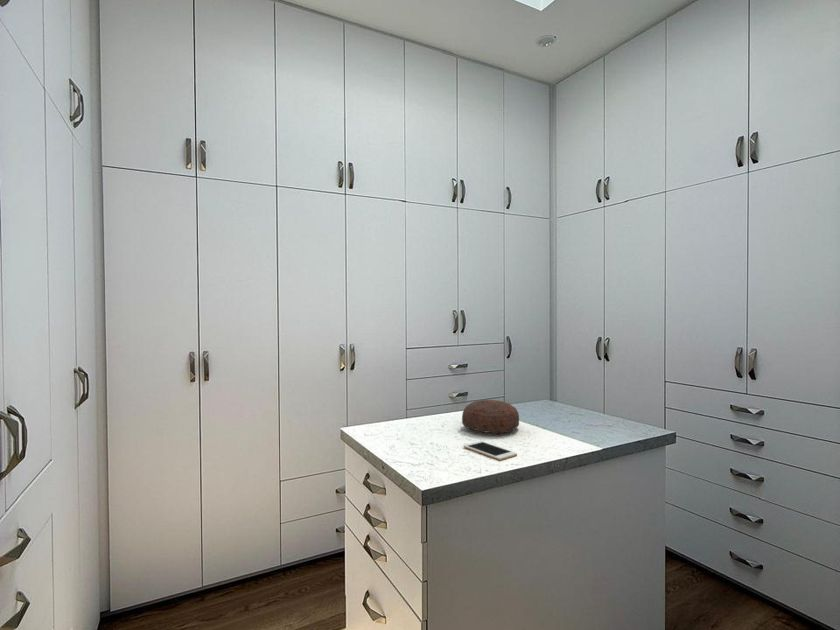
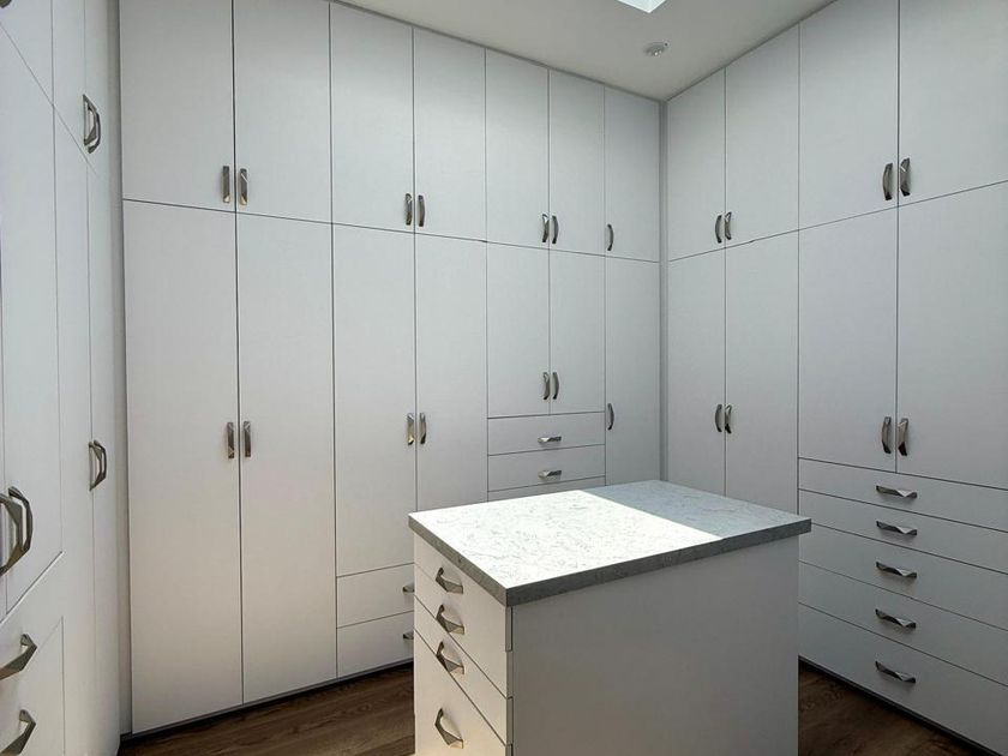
- cell phone [462,440,518,461]
- decorative bowl [461,399,520,436]
